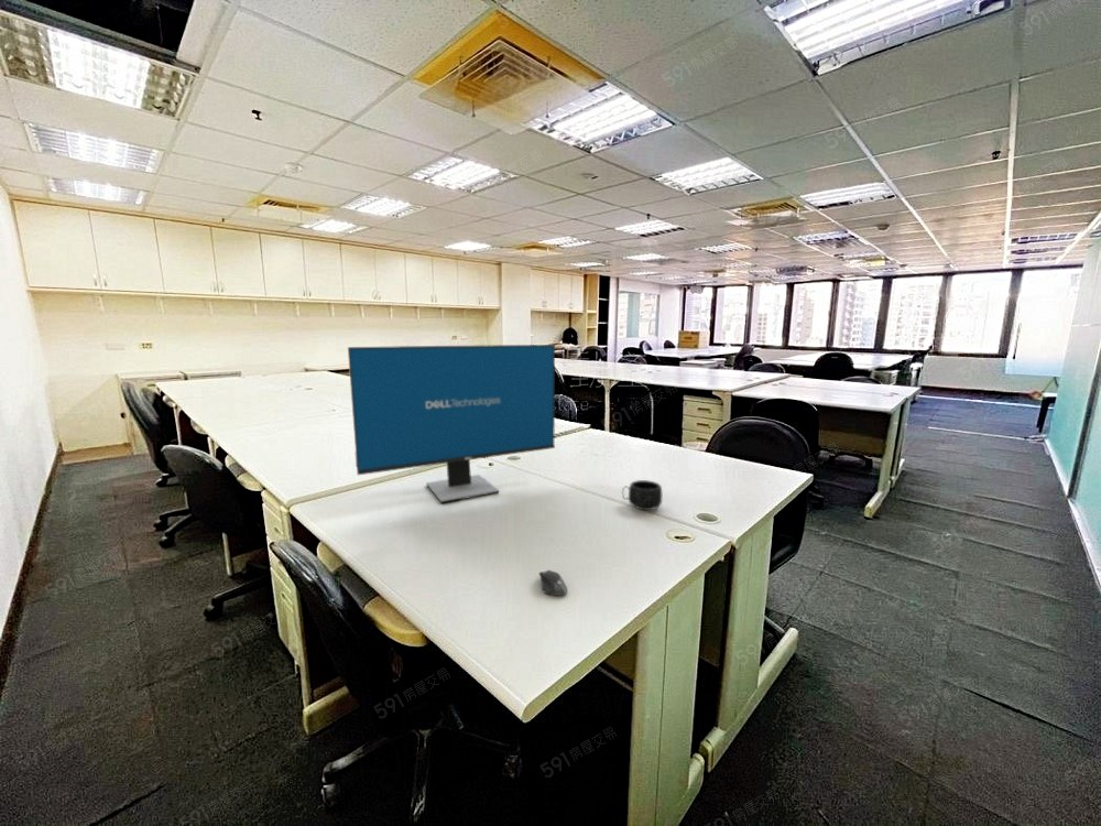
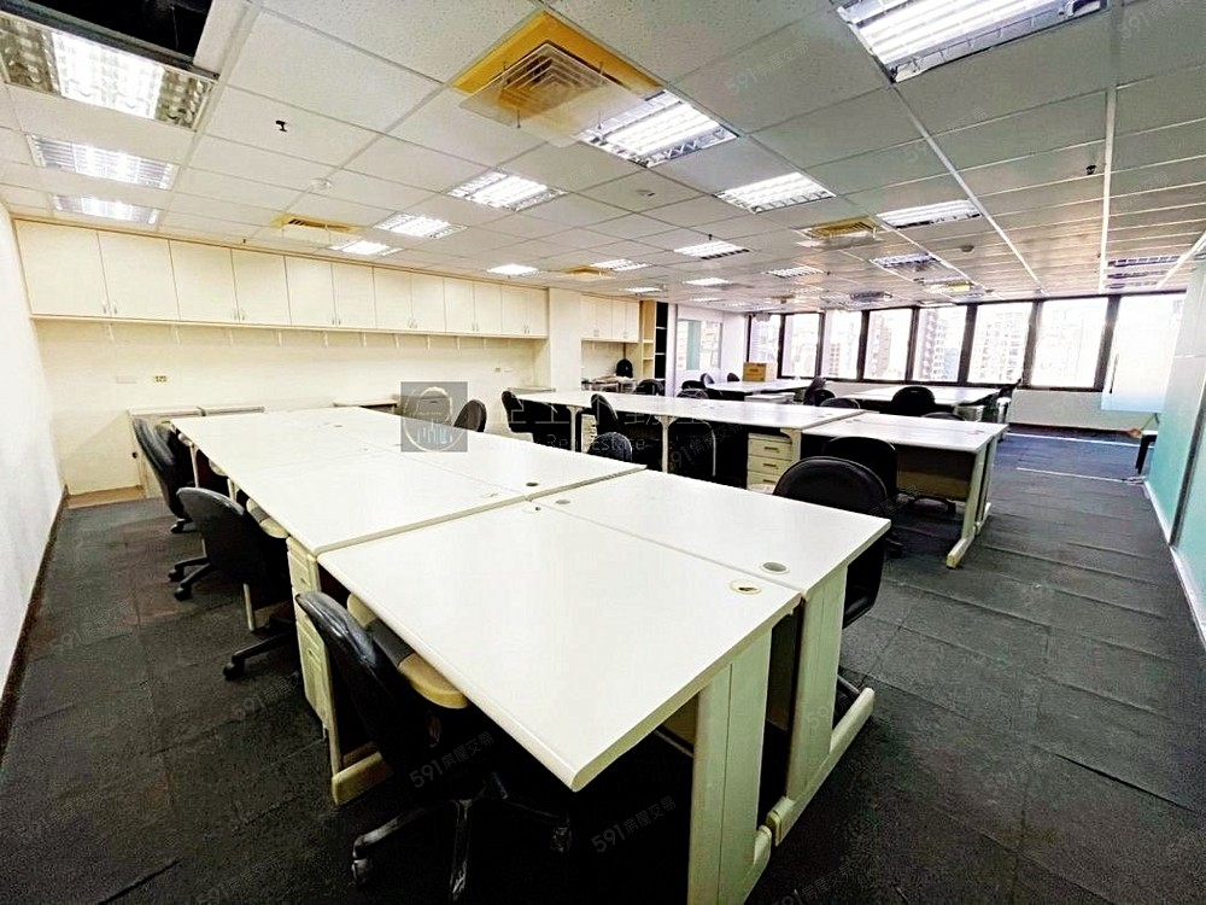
- computer mouse [538,569,568,596]
- mug [621,479,663,512]
- computer monitor [347,344,556,504]
